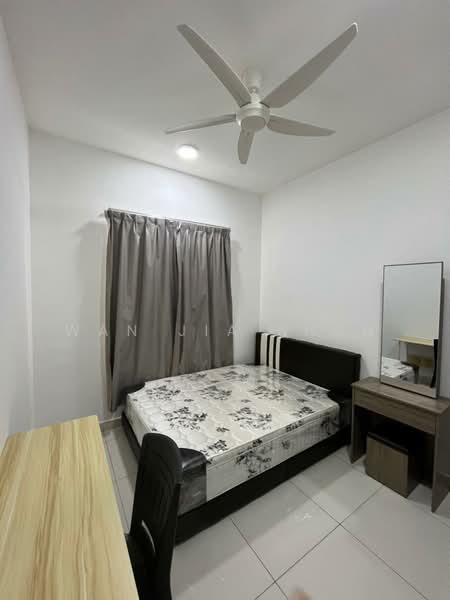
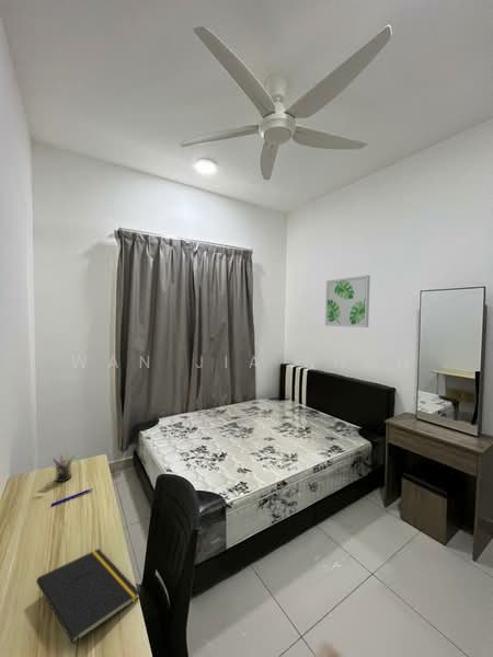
+ wall art [324,274,371,328]
+ notepad [35,548,141,657]
+ pen [50,487,94,507]
+ pen holder [51,450,76,483]
